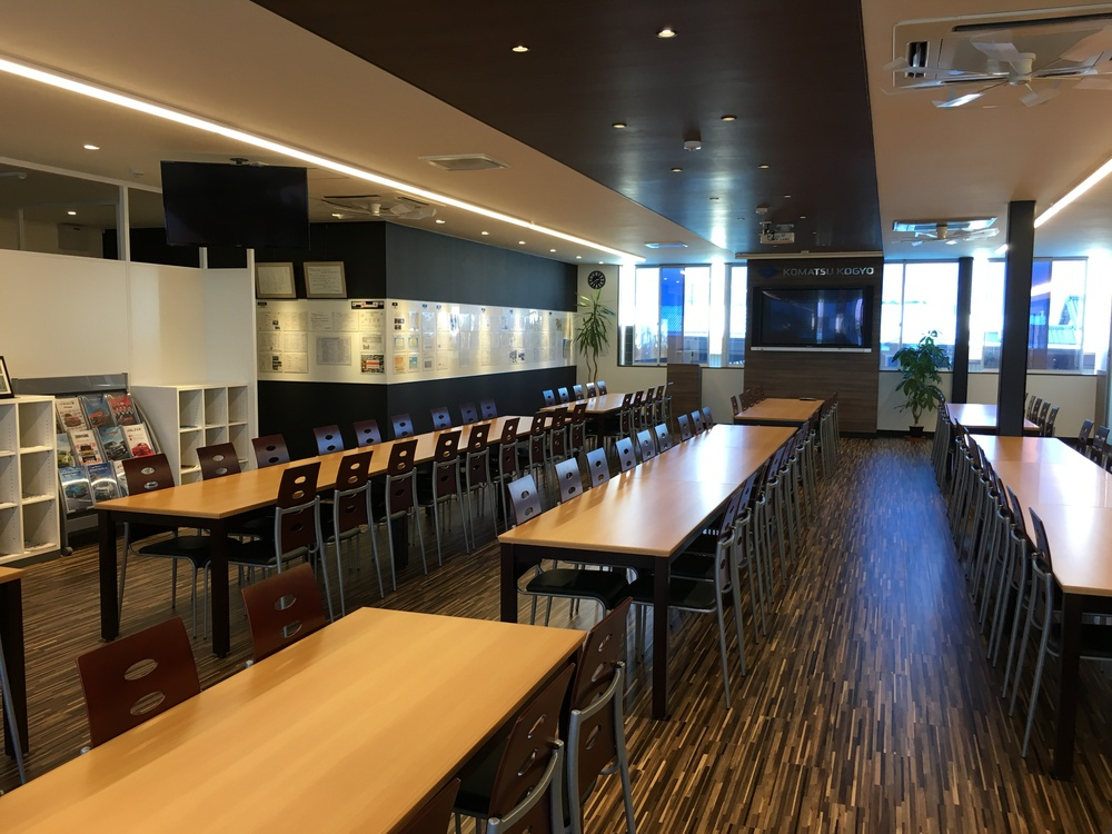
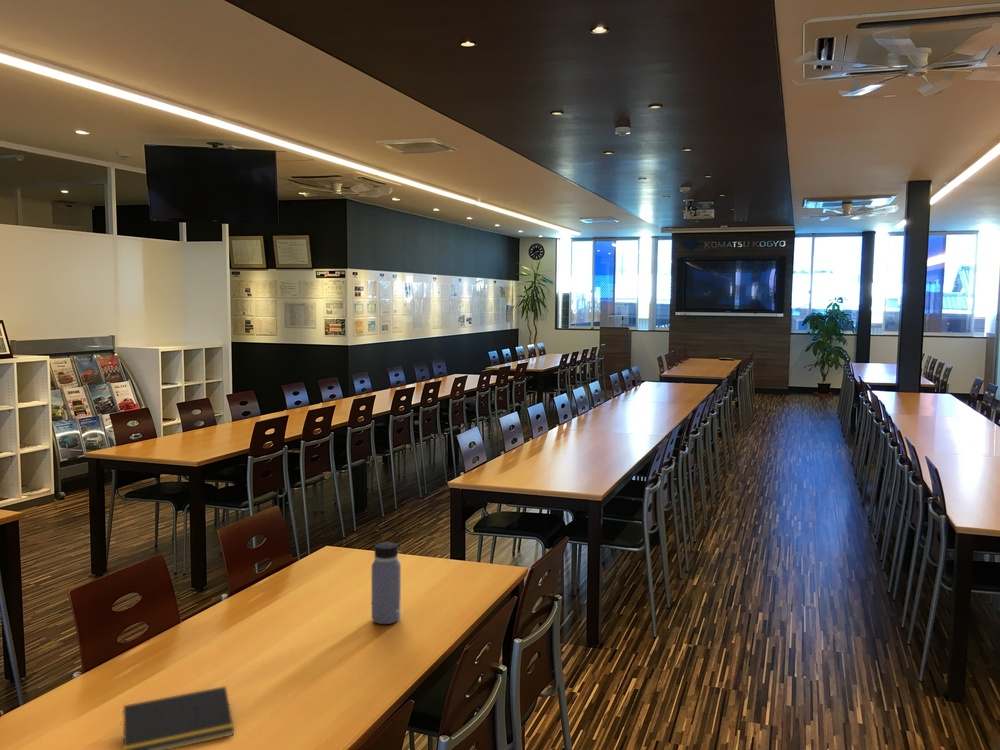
+ water bottle [371,528,402,625]
+ notepad [120,685,235,750]
